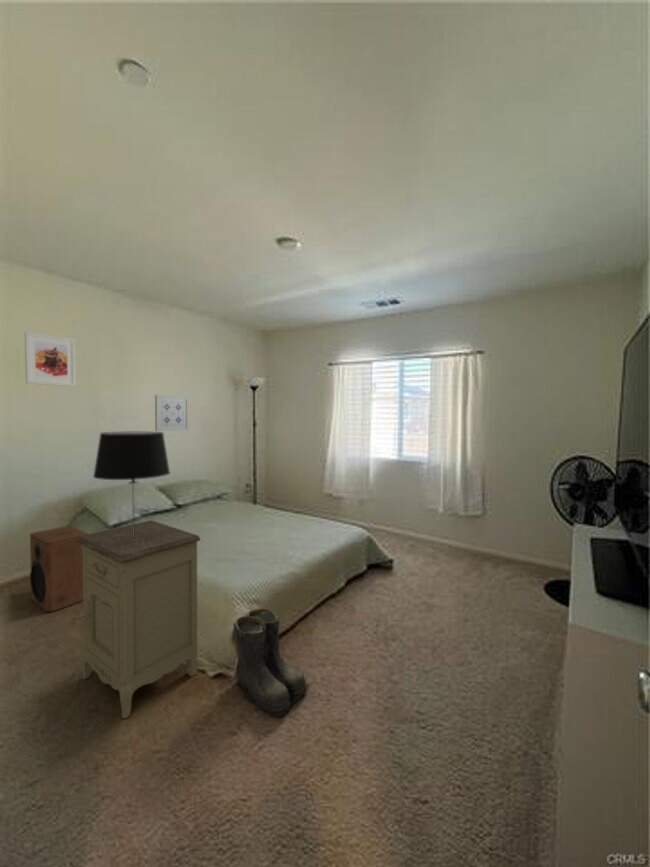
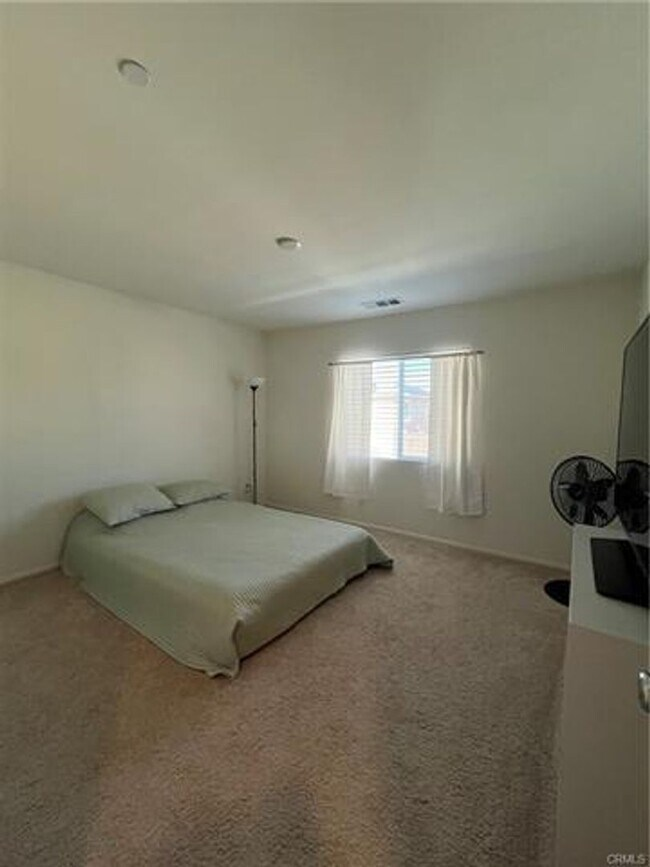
- wall art [154,394,189,432]
- table lamp [92,431,171,536]
- speaker [29,525,89,613]
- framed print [24,331,77,388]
- nightstand [70,519,201,719]
- boots [233,607,311,717]
